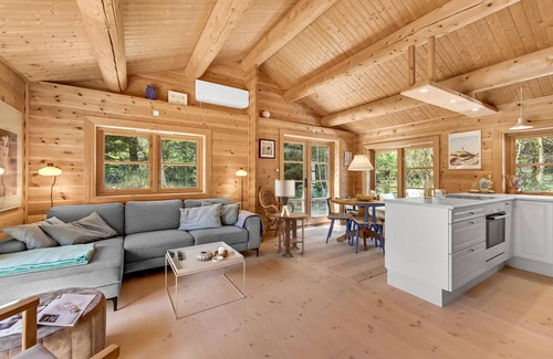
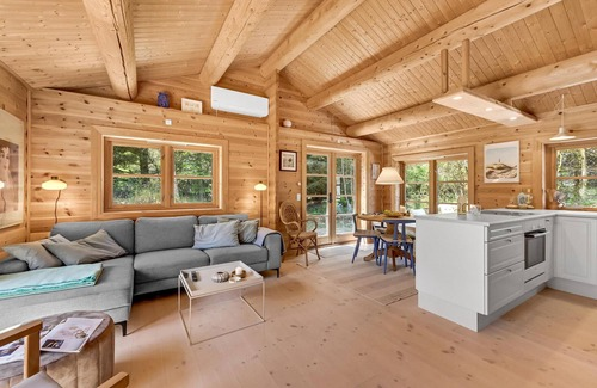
- lamp [274,178,295,217]
- side table [272,211,311,257]
